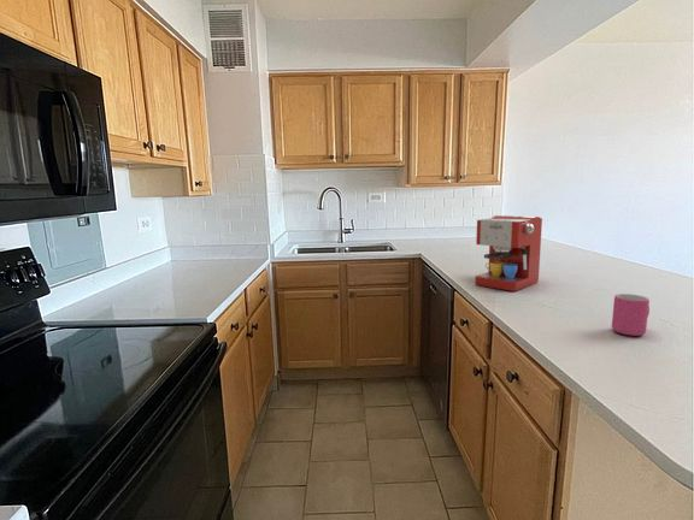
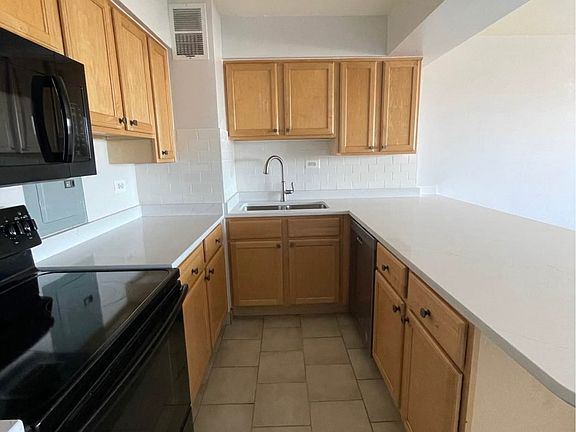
- coffee maker [474,214,543,292]
- mug [611,292,651,337]
